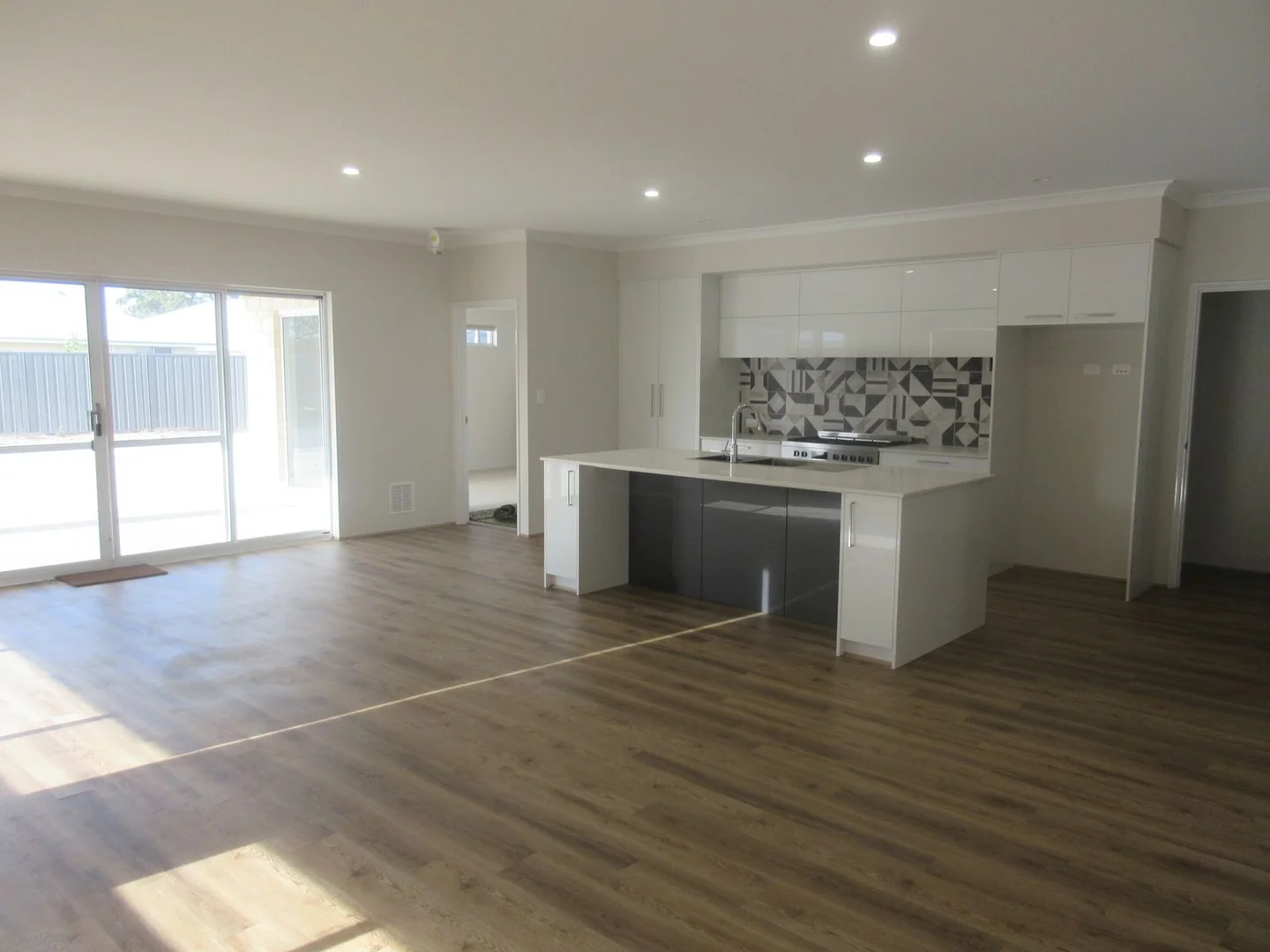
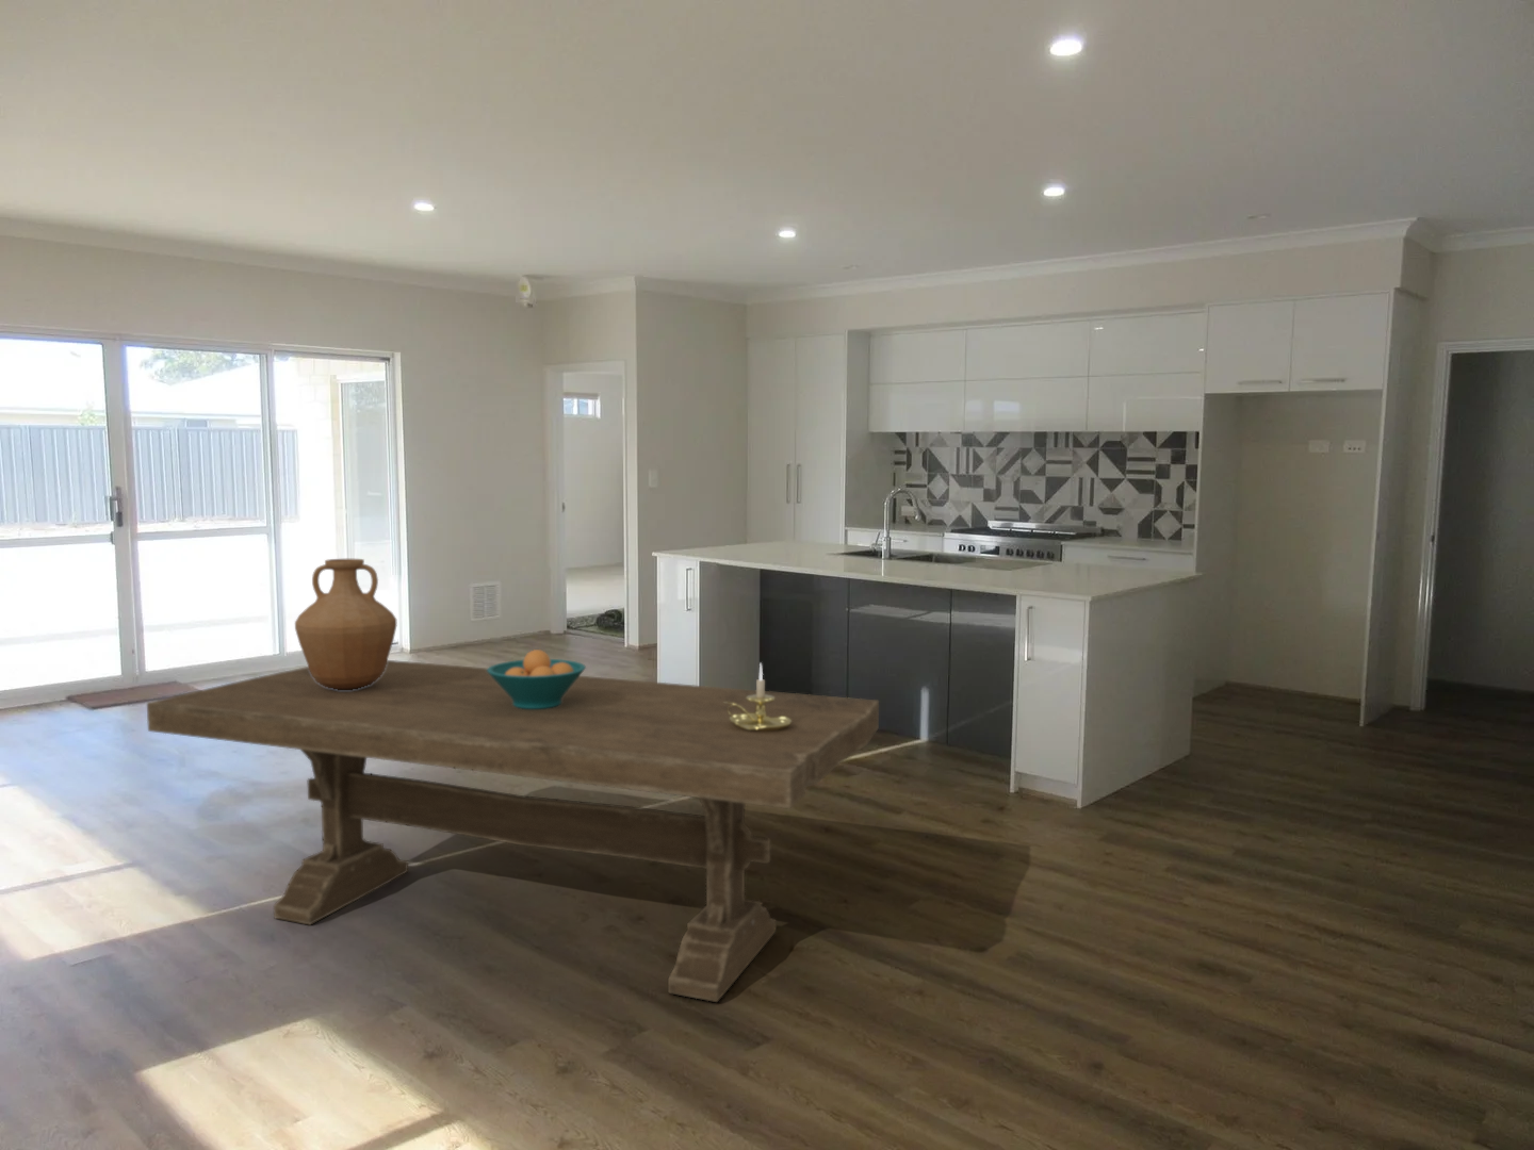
+ vase [294,558,399,690]
+ fruit bowl [487,649,587,709]
+ dining table [146,660,879,1003]
+ candle holder [724,661,791,732]
